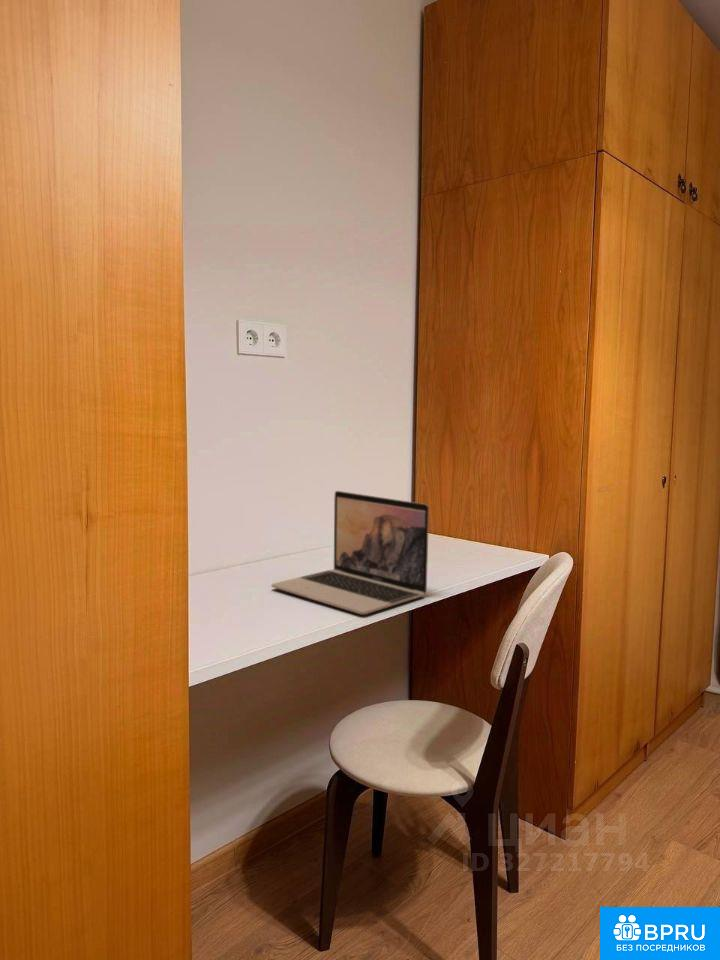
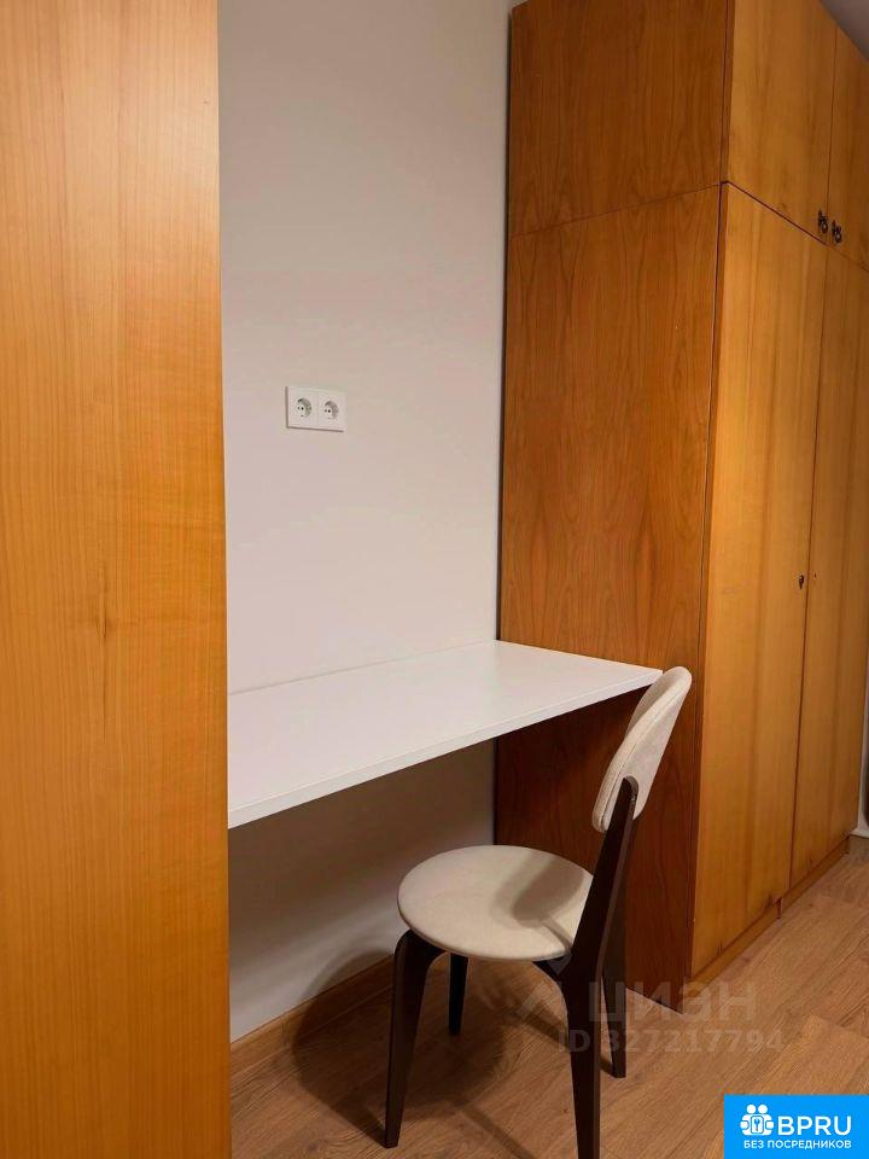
- laptop [271,490,430,615]
